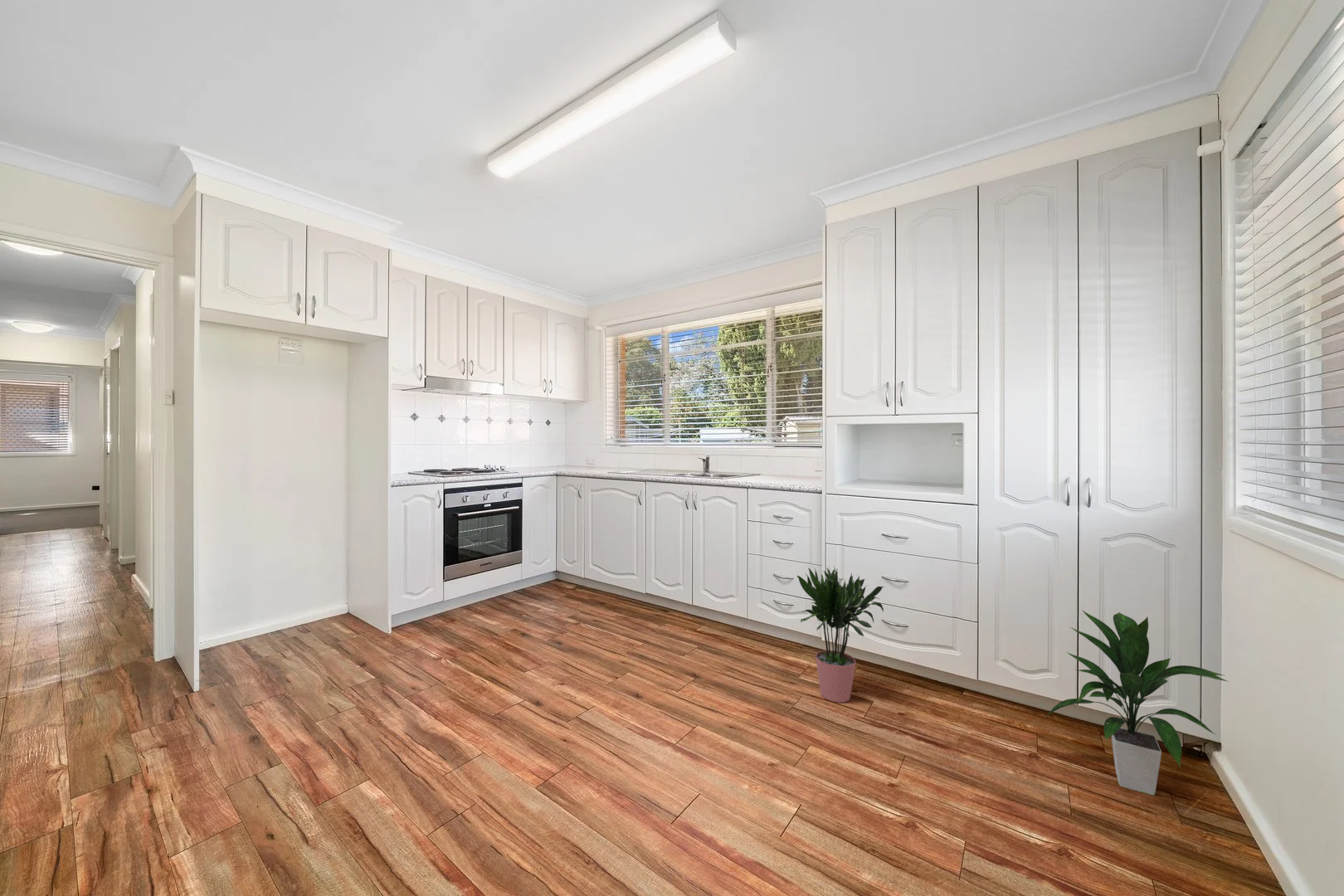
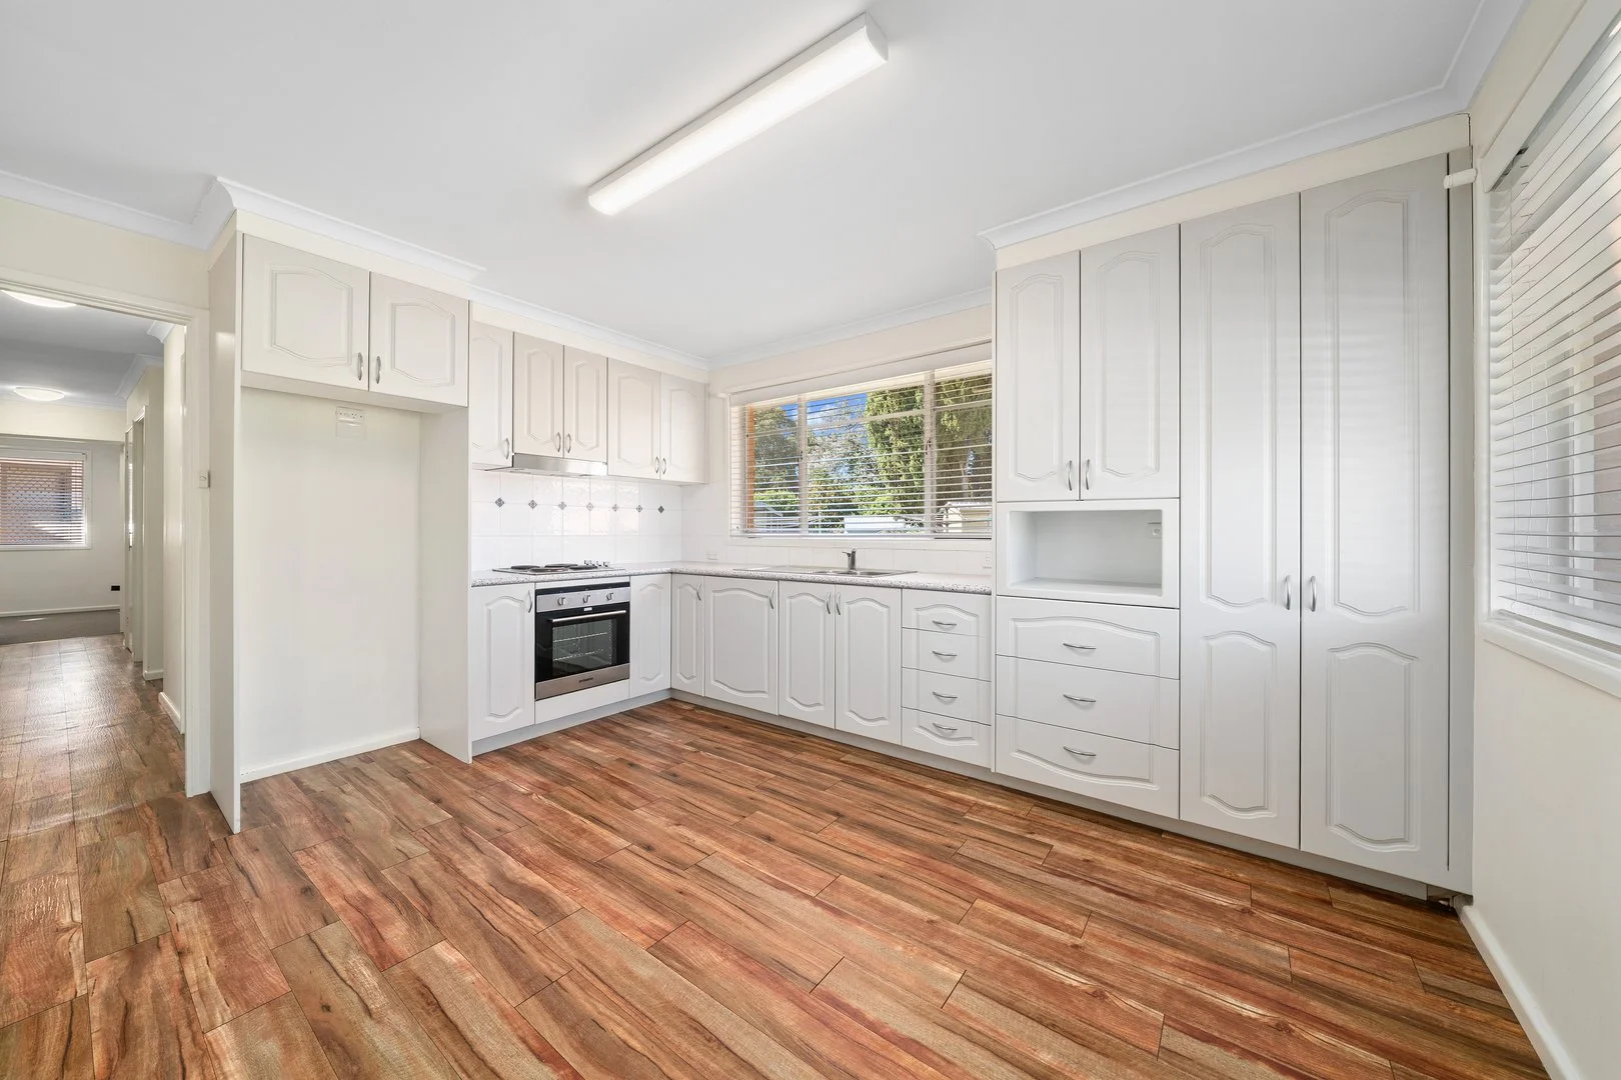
- indoor plant [1042,609,1230,796]
- potted plant [796,565,884,704]
